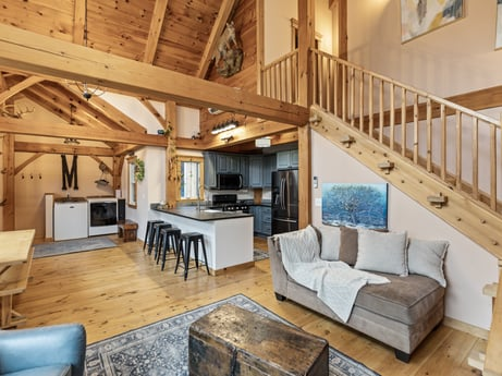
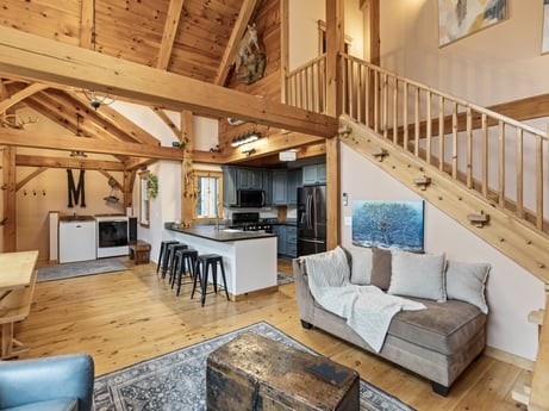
+ hardcover book [302,354,356,388]
